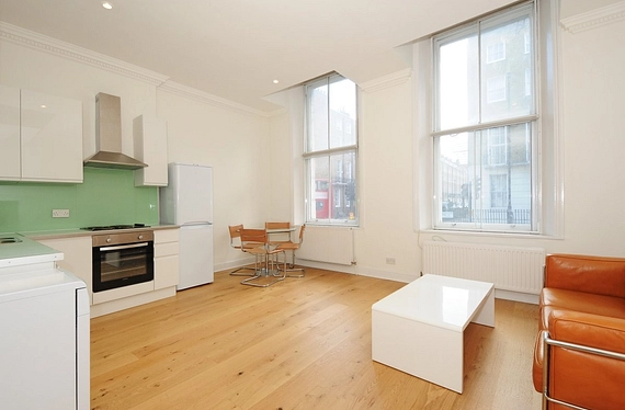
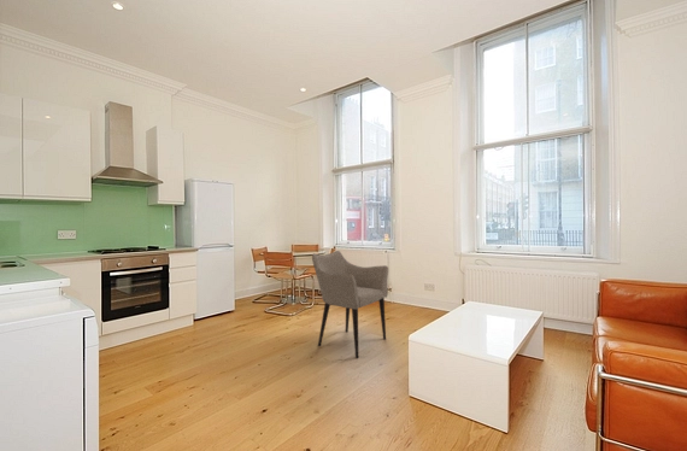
+ armchair [311,250,389,359]
